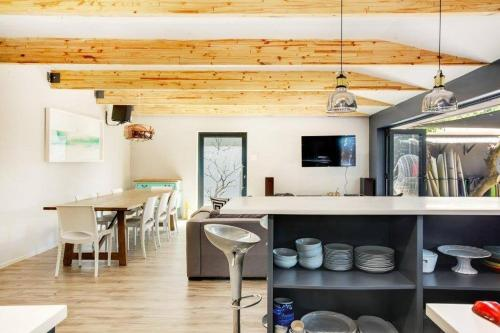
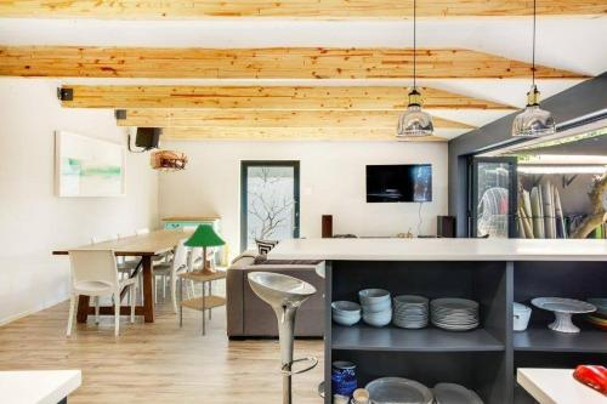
+ side table [176,267,227,336]
+ table lamp [182,223,227,277]
